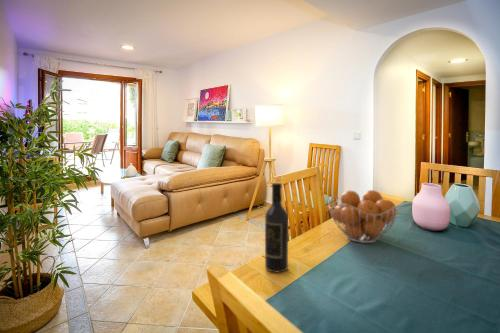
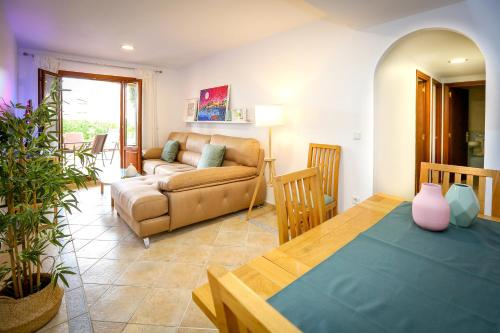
- wine bottle [264,182,289,273]
- fruit basket [327,189,401,244]
